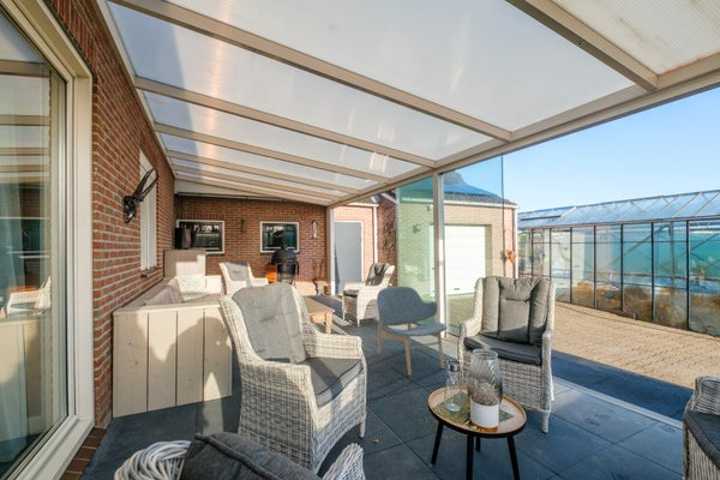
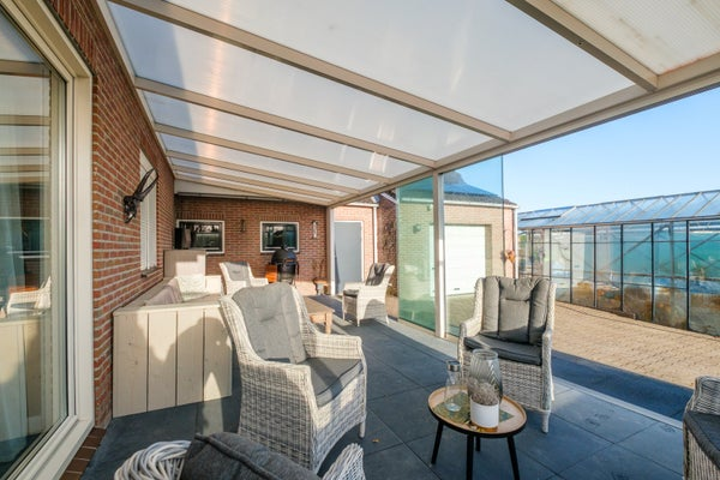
- lounge chair [376,286,449,377]
